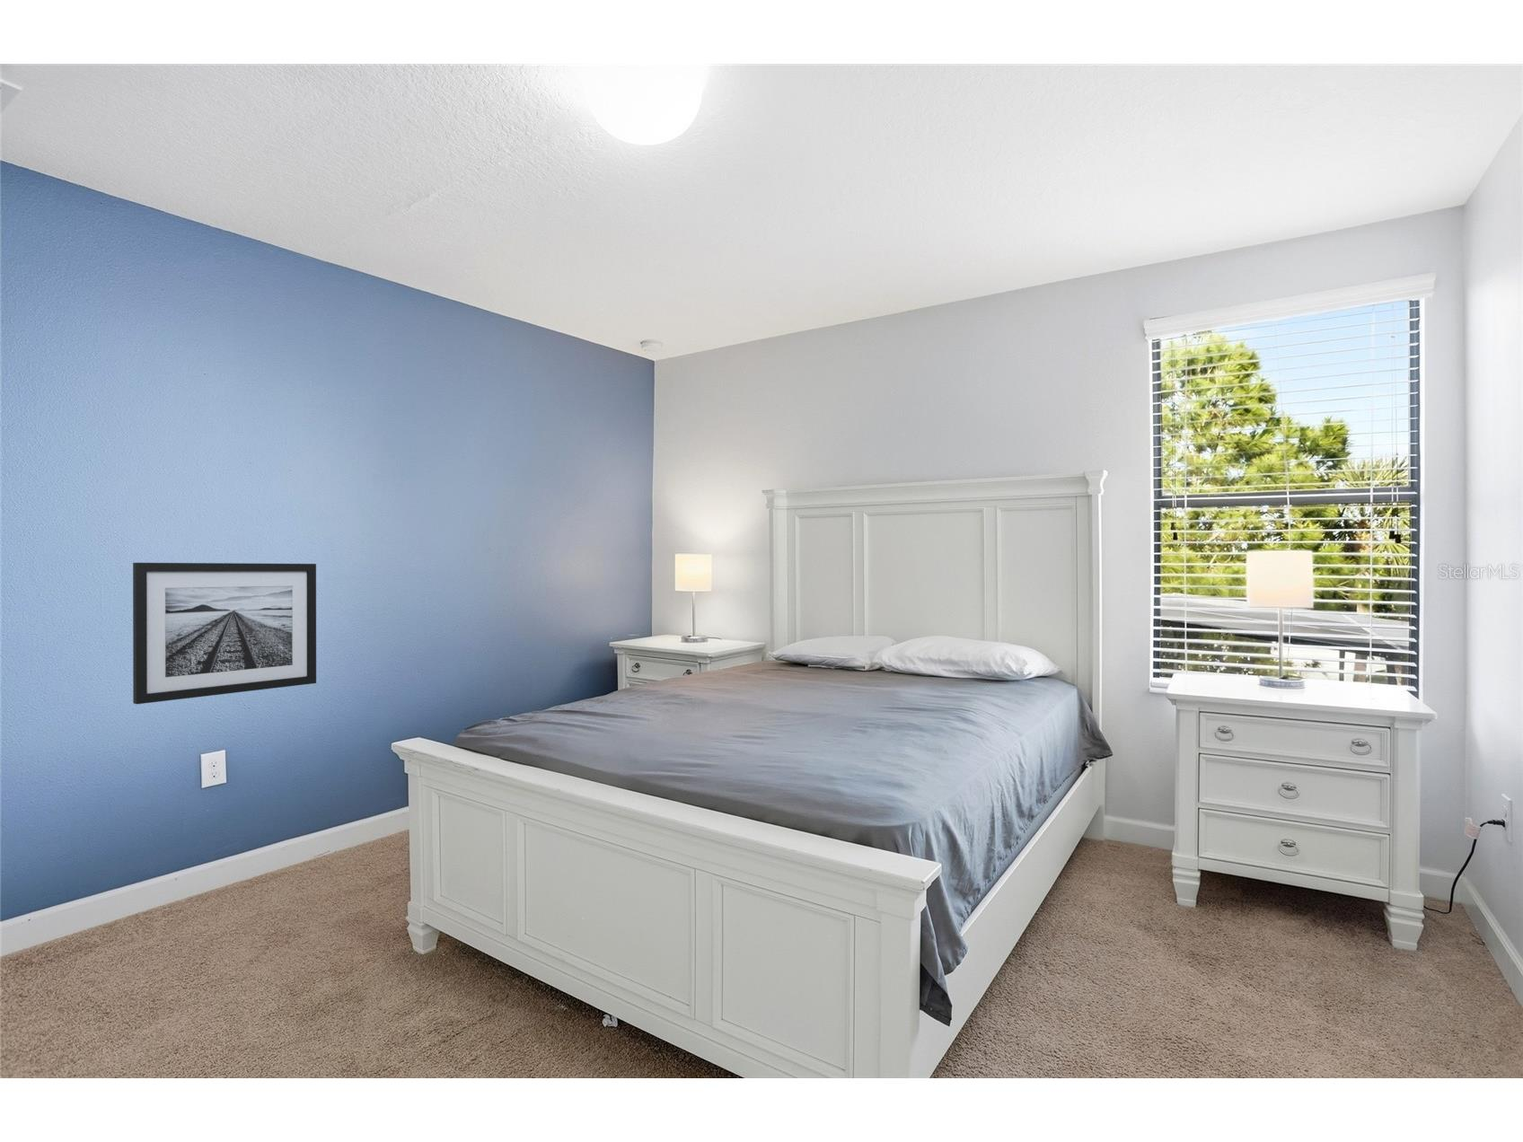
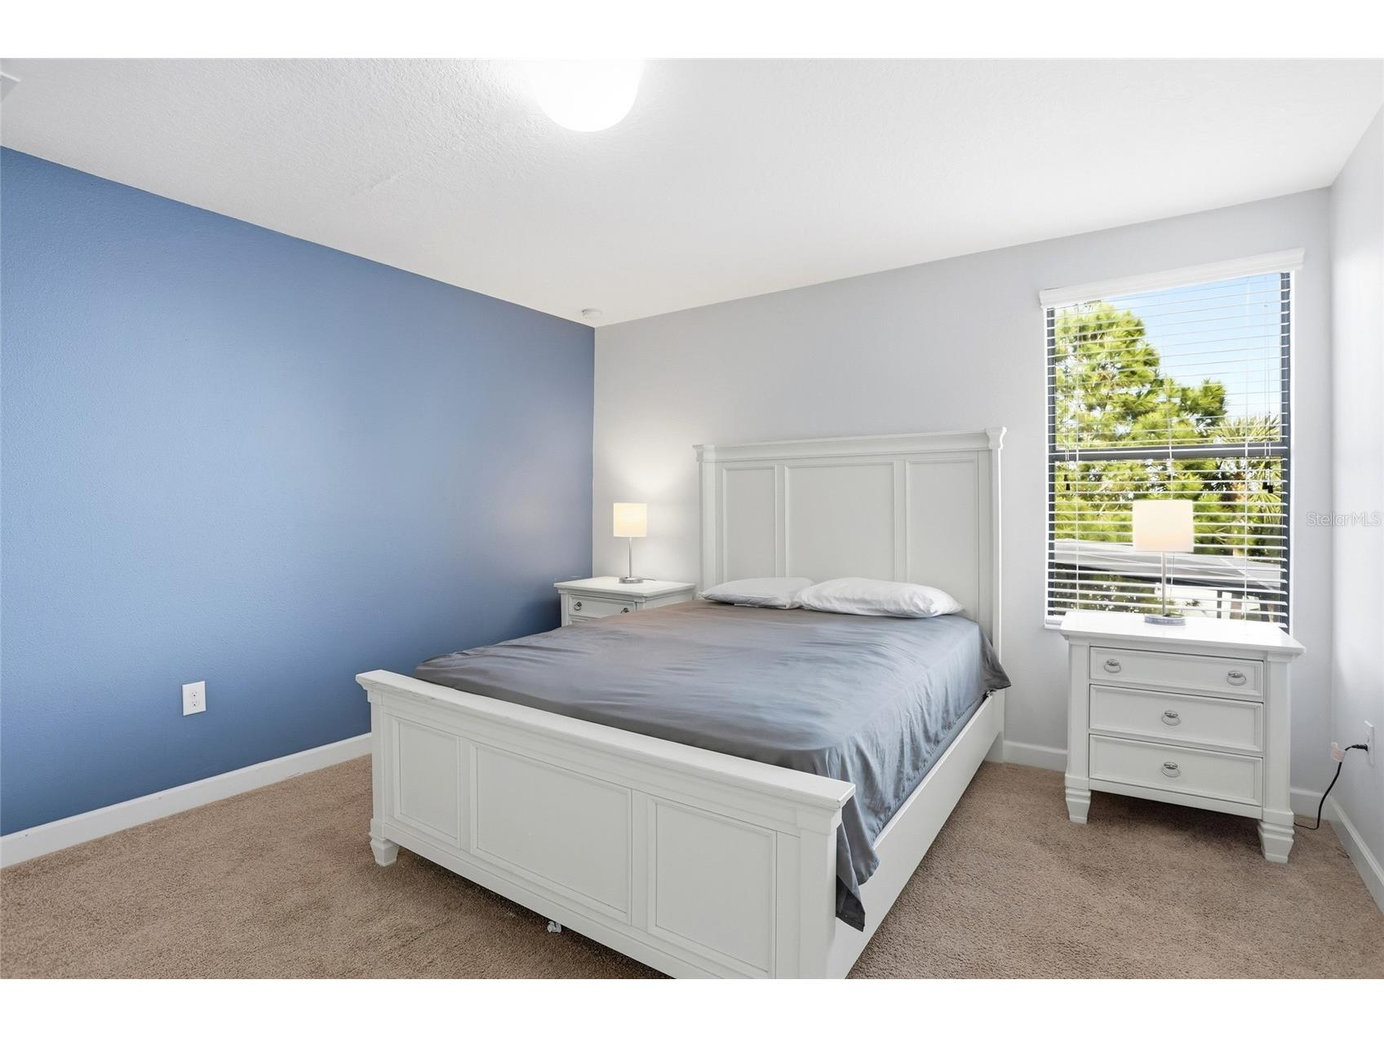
- wall art [132,563,317,705]
